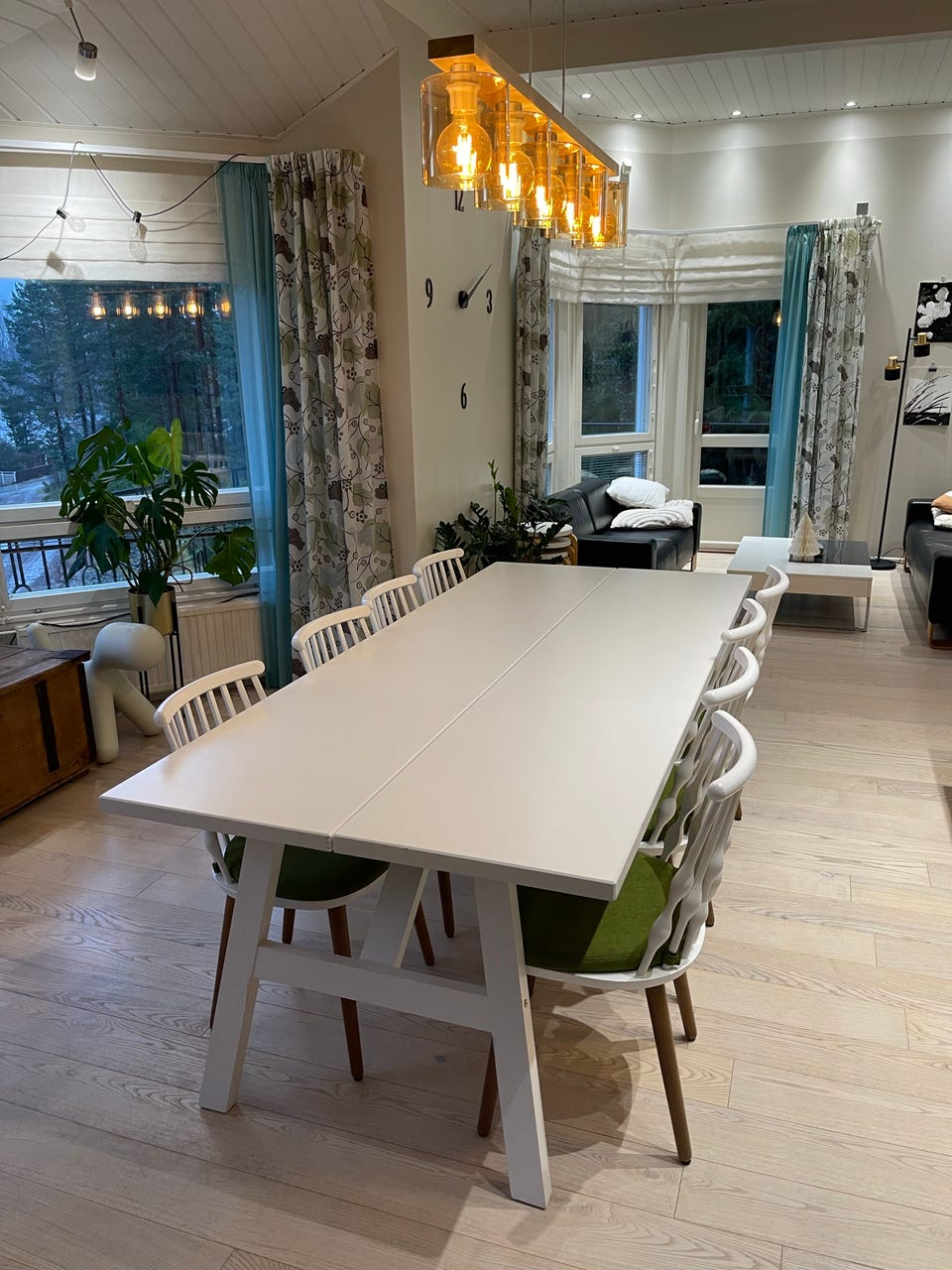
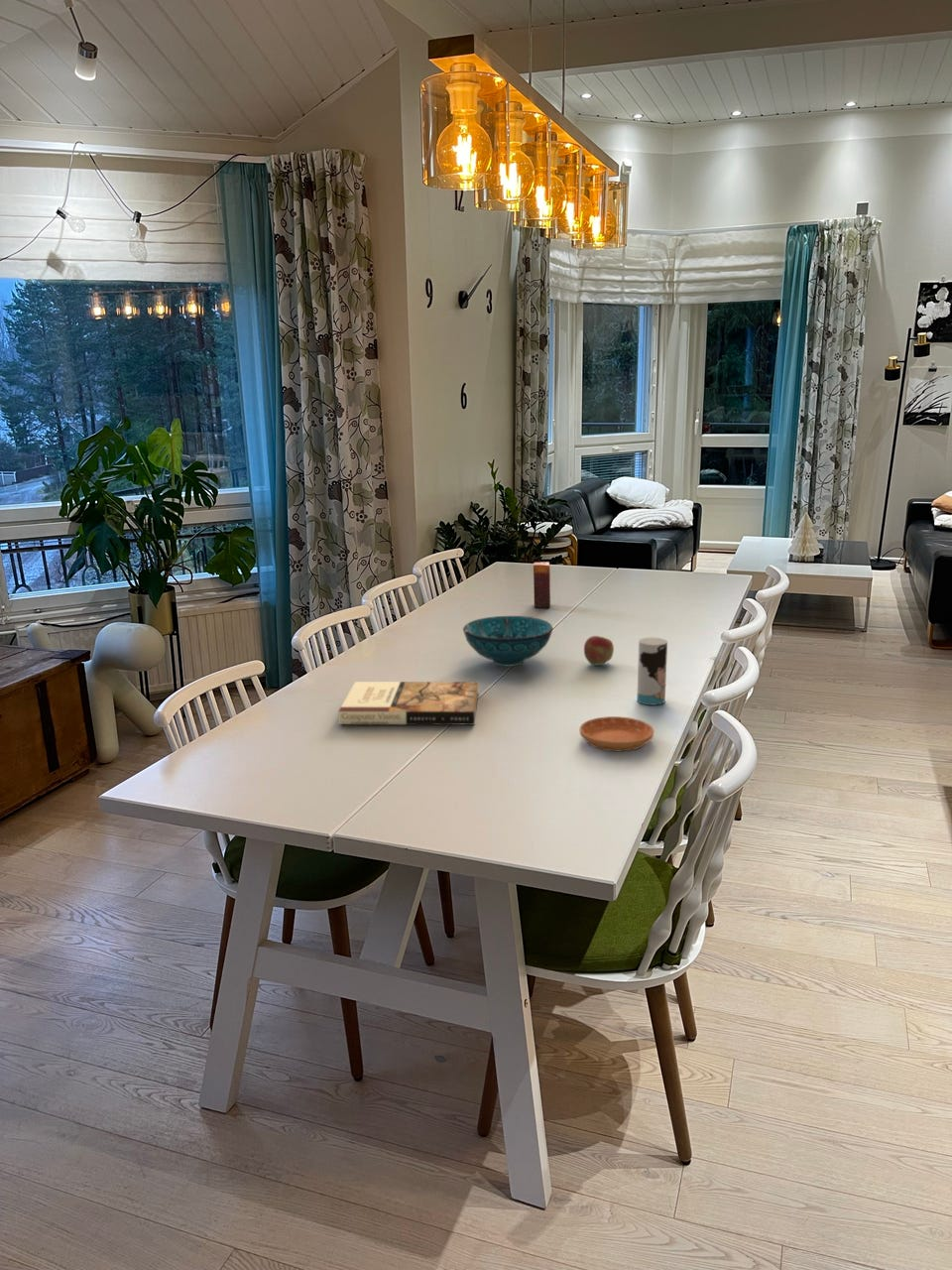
+ saucer [578,715,655,752]
+ book [337,681,480,726]
+ fruit [583,635,615,667]
+ candle [533,561,551,609]
+ cup [636,636,668,706]
+ decorative bowl [462,615,554,667]
